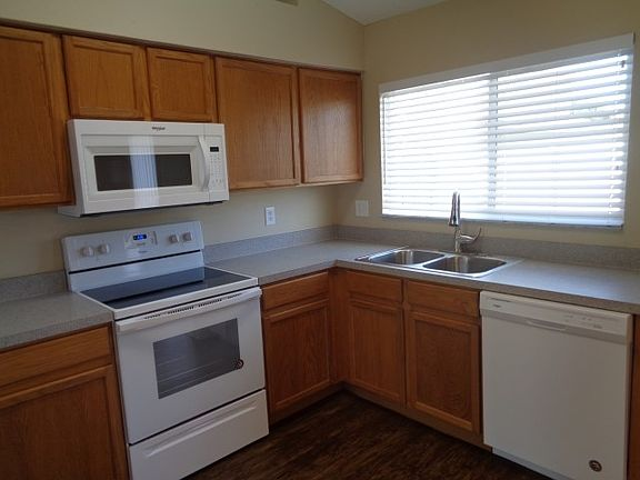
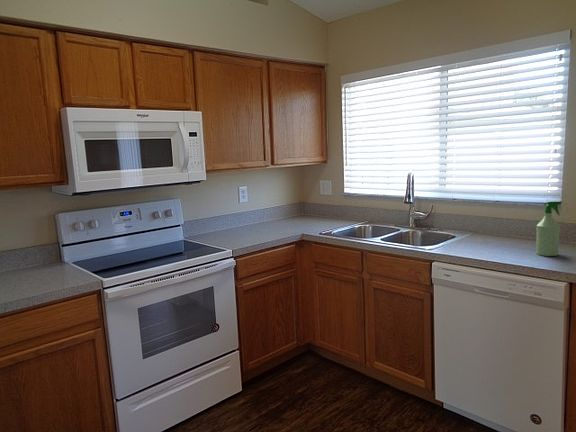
+ spray bottle [535,201,562,257]
